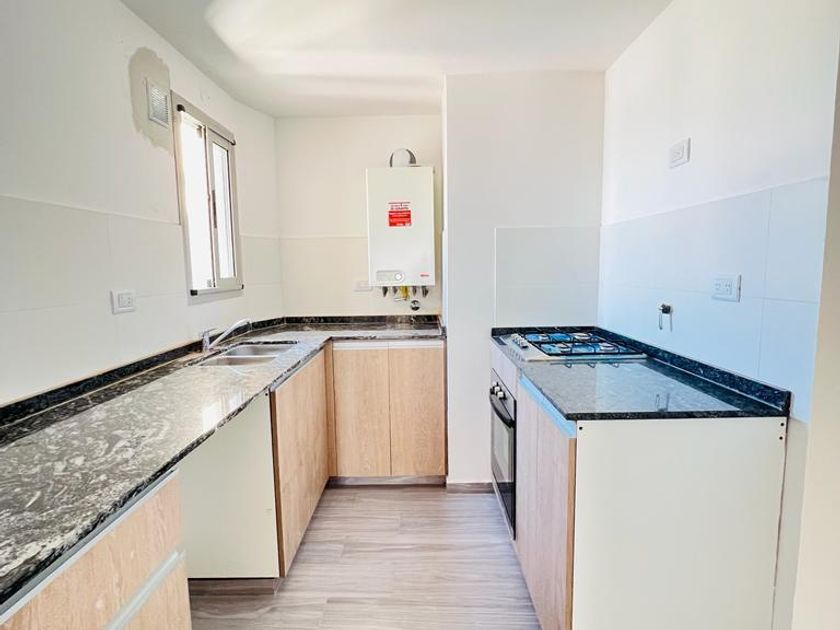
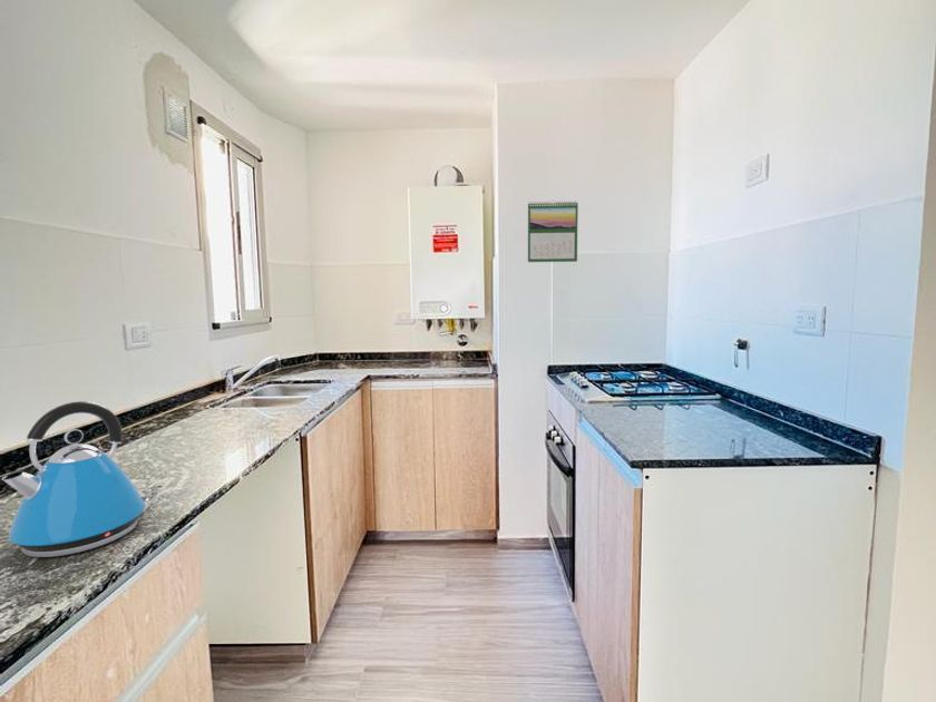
+ kettle [1,400,150,558]
+ calendar [527,199,579,263]
